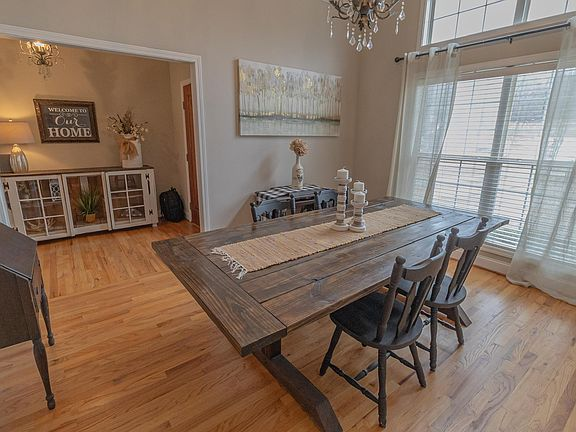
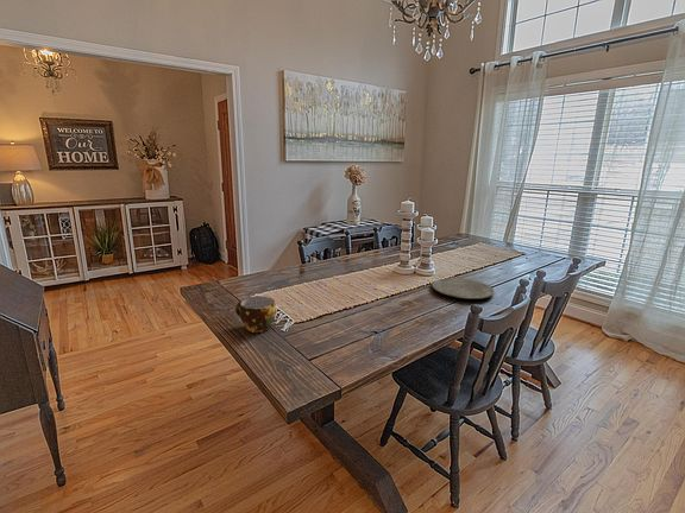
+ cup [234,294,277,334]
+ plate [432,277,495,300]
